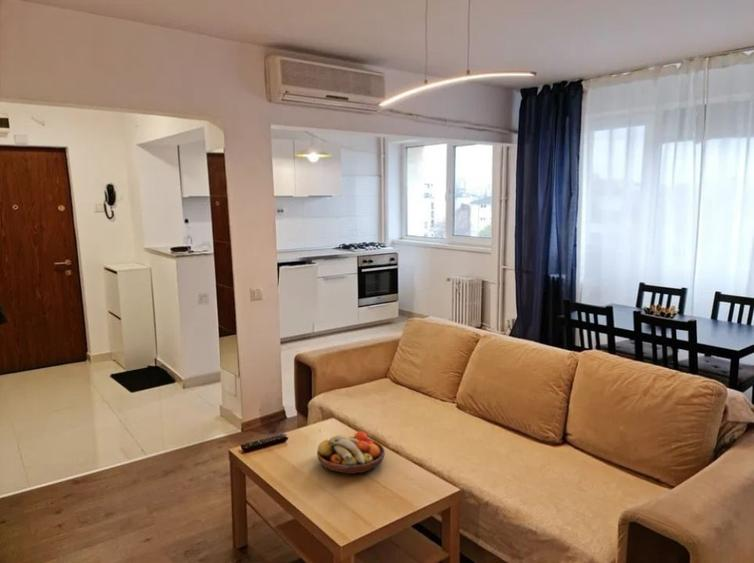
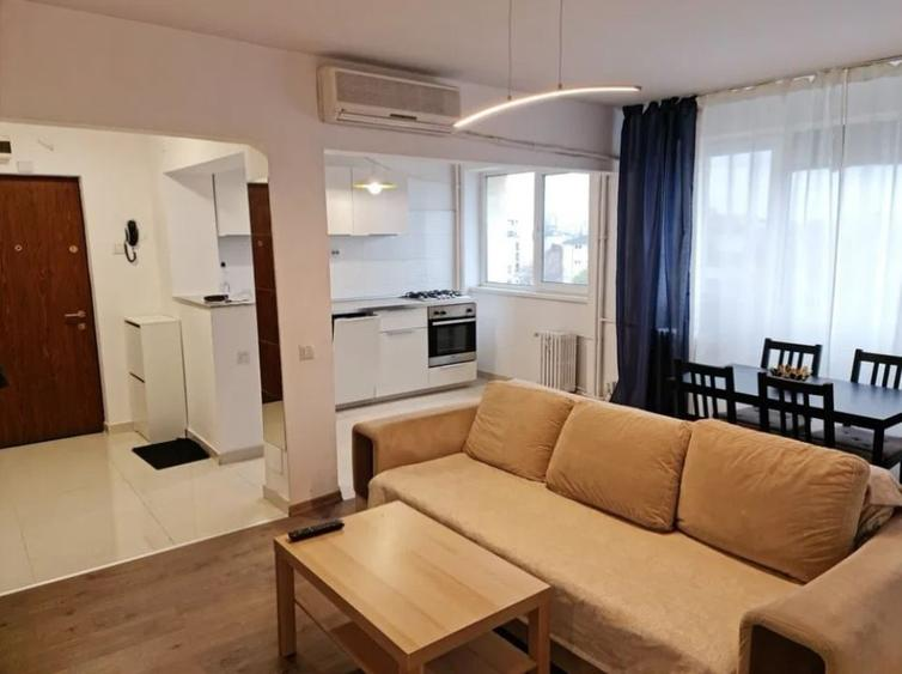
- fruit bowl [316,430,386,475]
